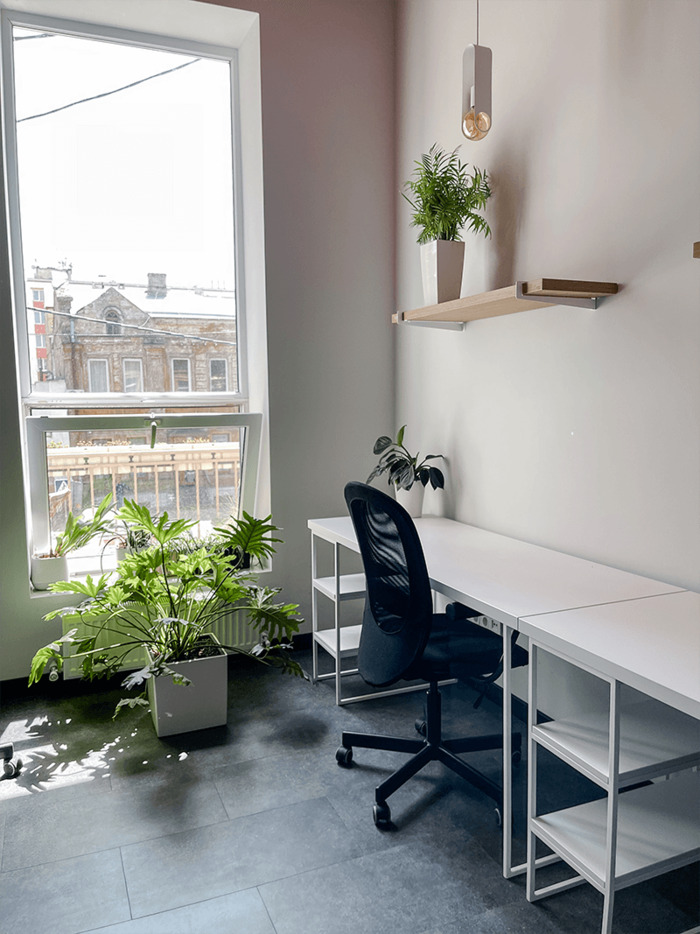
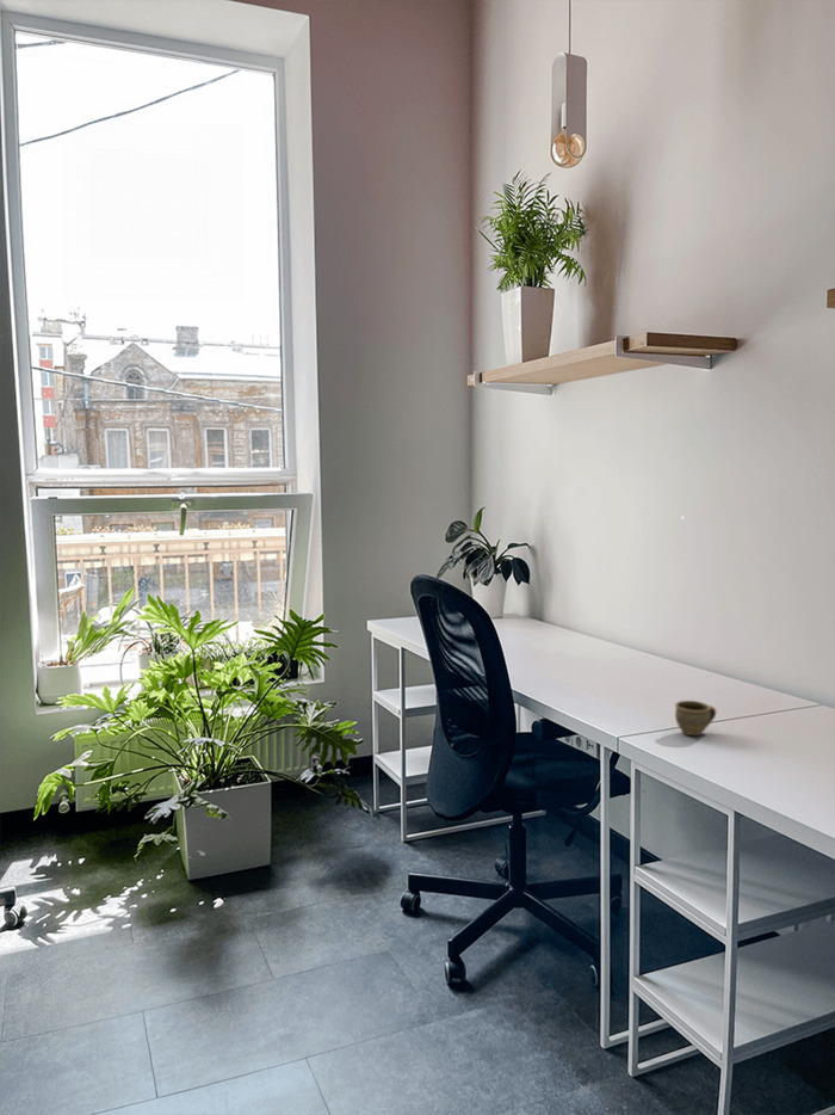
+ cup [674,700,717,737]
